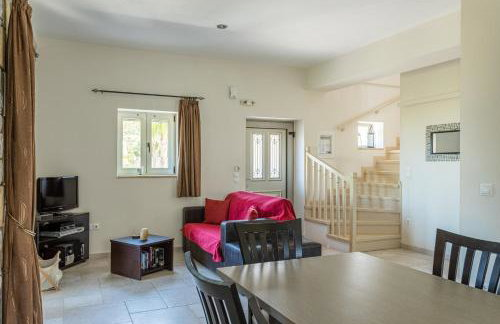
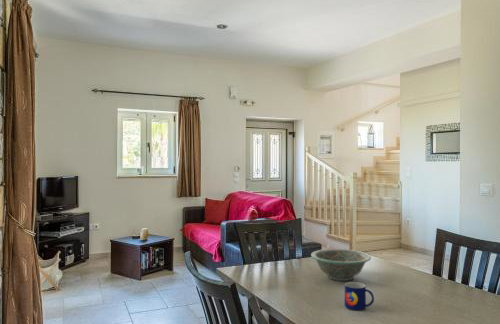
+ decorative bowl [310,248,372,282]
+ mug [344,281,375,311]
